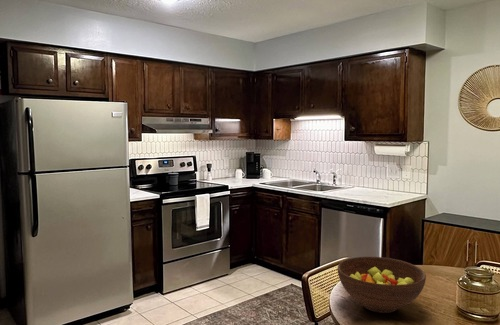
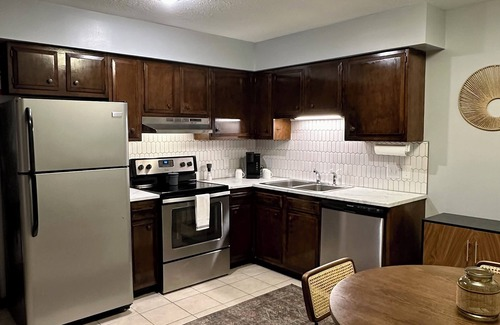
- fruit bowl [337,256,427,314]
